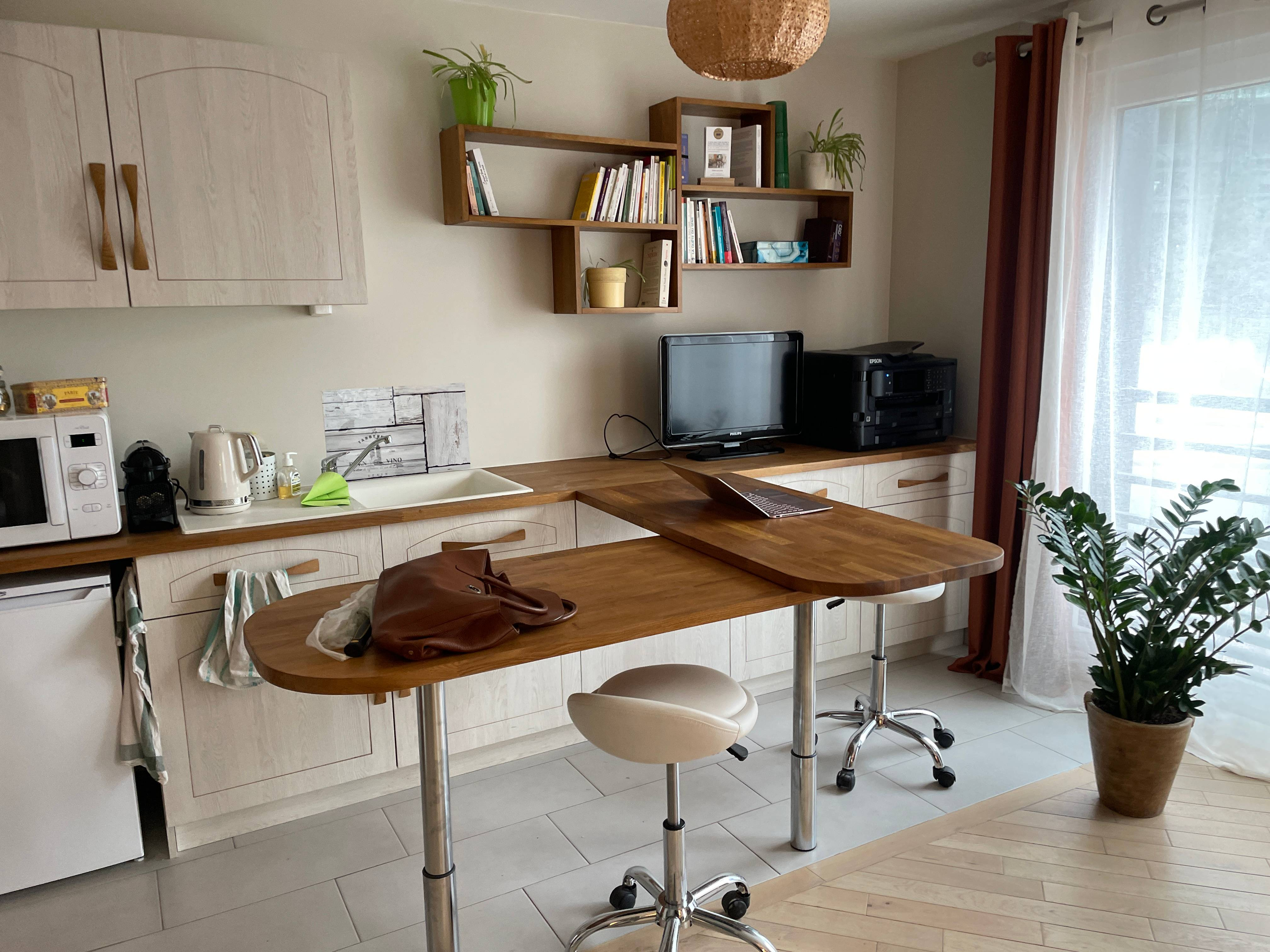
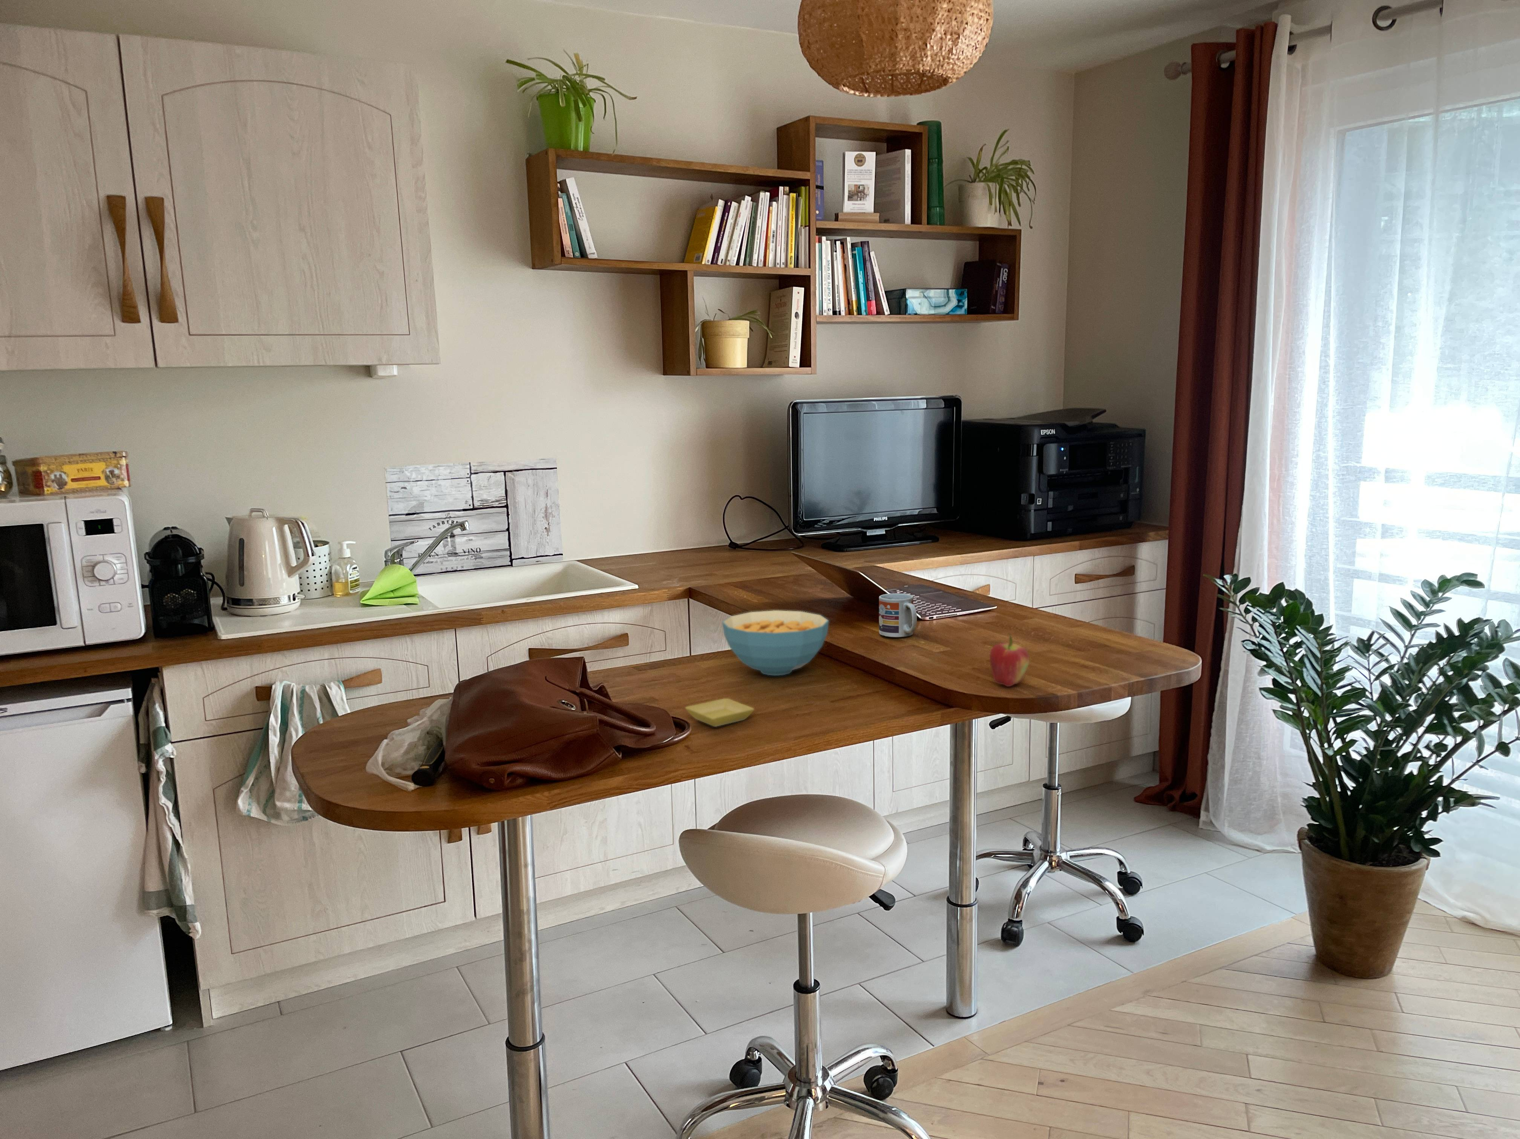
+ fruit [990,632,1030,687]
+ cup [878,593,917,638]
+ saucer [685,698,755,727]
+ cereal bowl [722,610,829,676]
